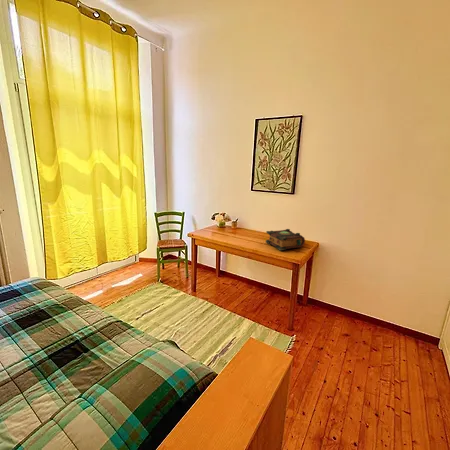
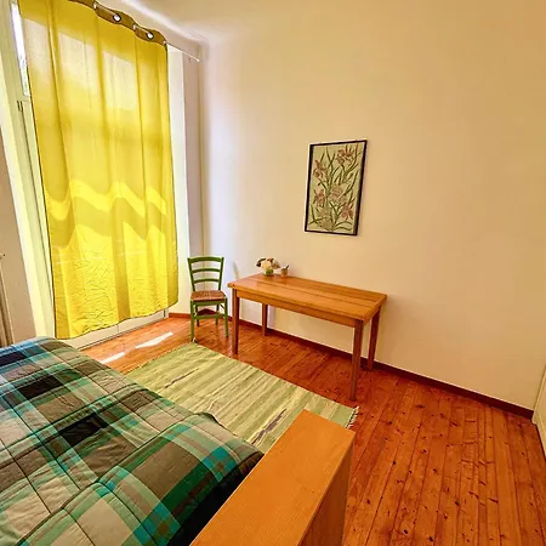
- book [265,228,306,251]
